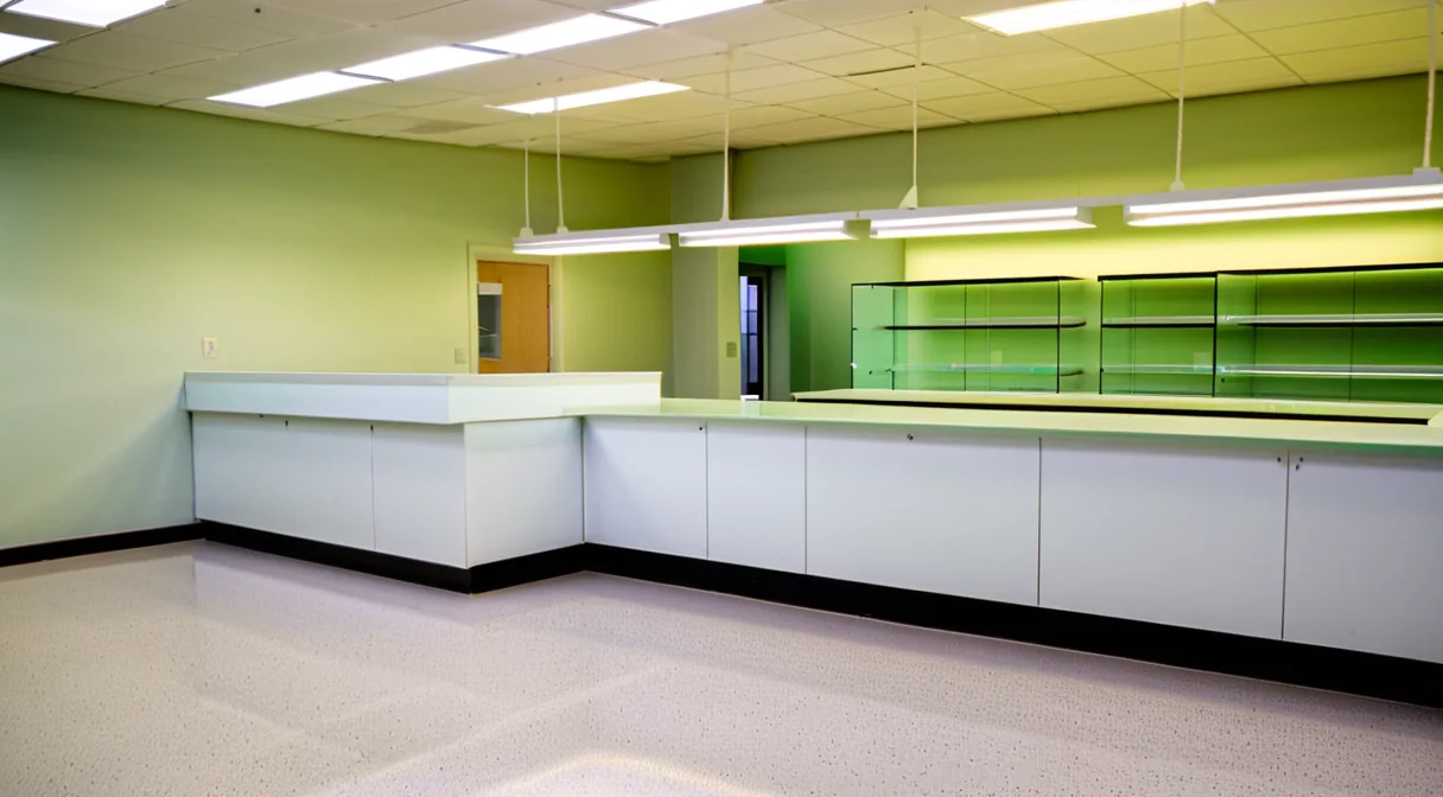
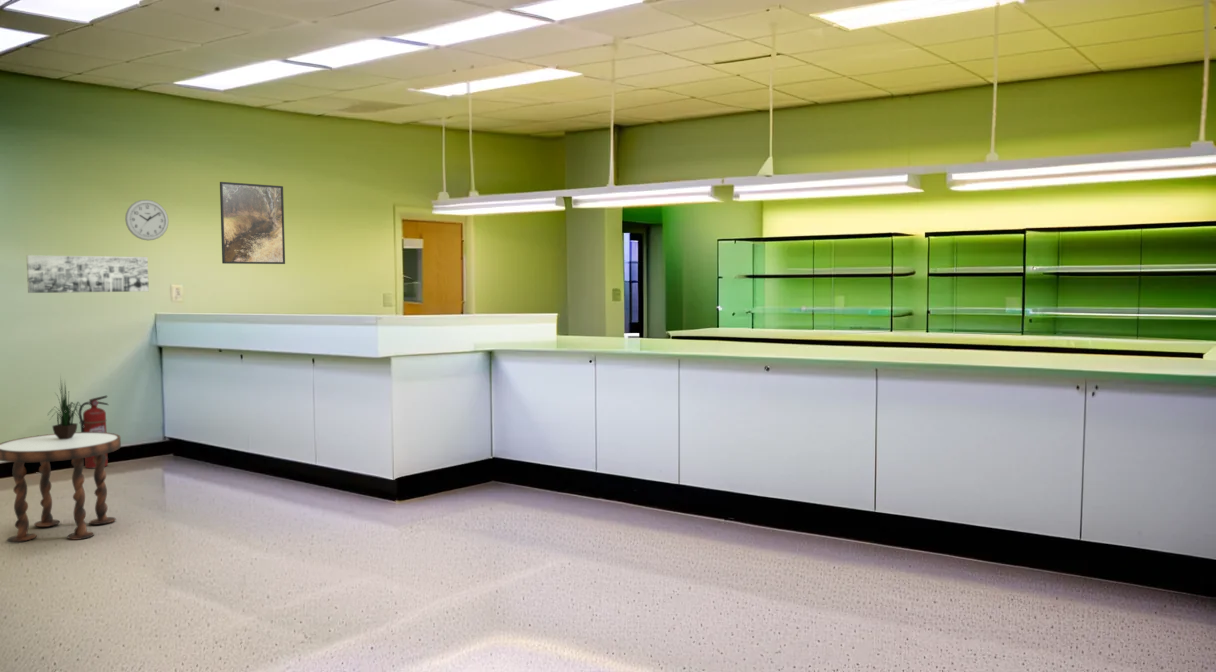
+ potted plant [48,373,86,439]
+ side table [0,431,122,543]
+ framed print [219,181,286,265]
+ wall clock [124,199,170,241]
+ fire extinguisher [78,395,109,469]
+ wall art [25,254,150,294]
